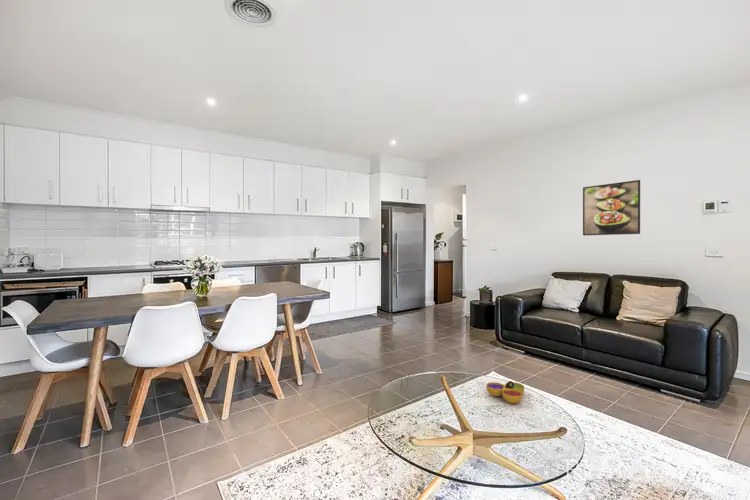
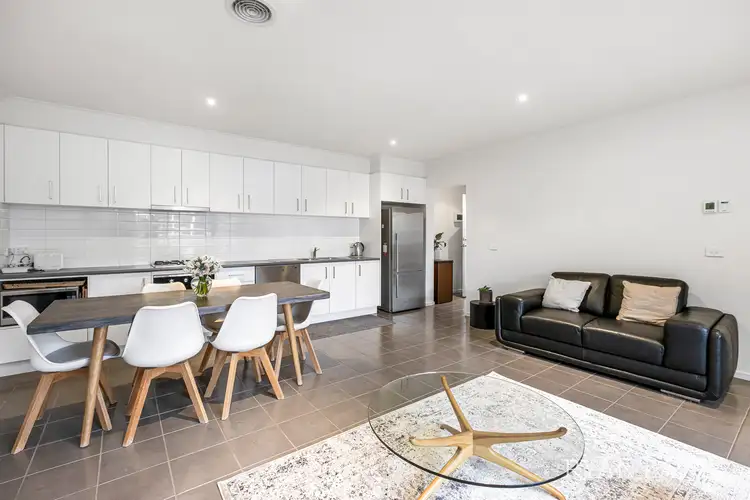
- decorative bowl [485,380,525,404]
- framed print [582,179,641,236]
